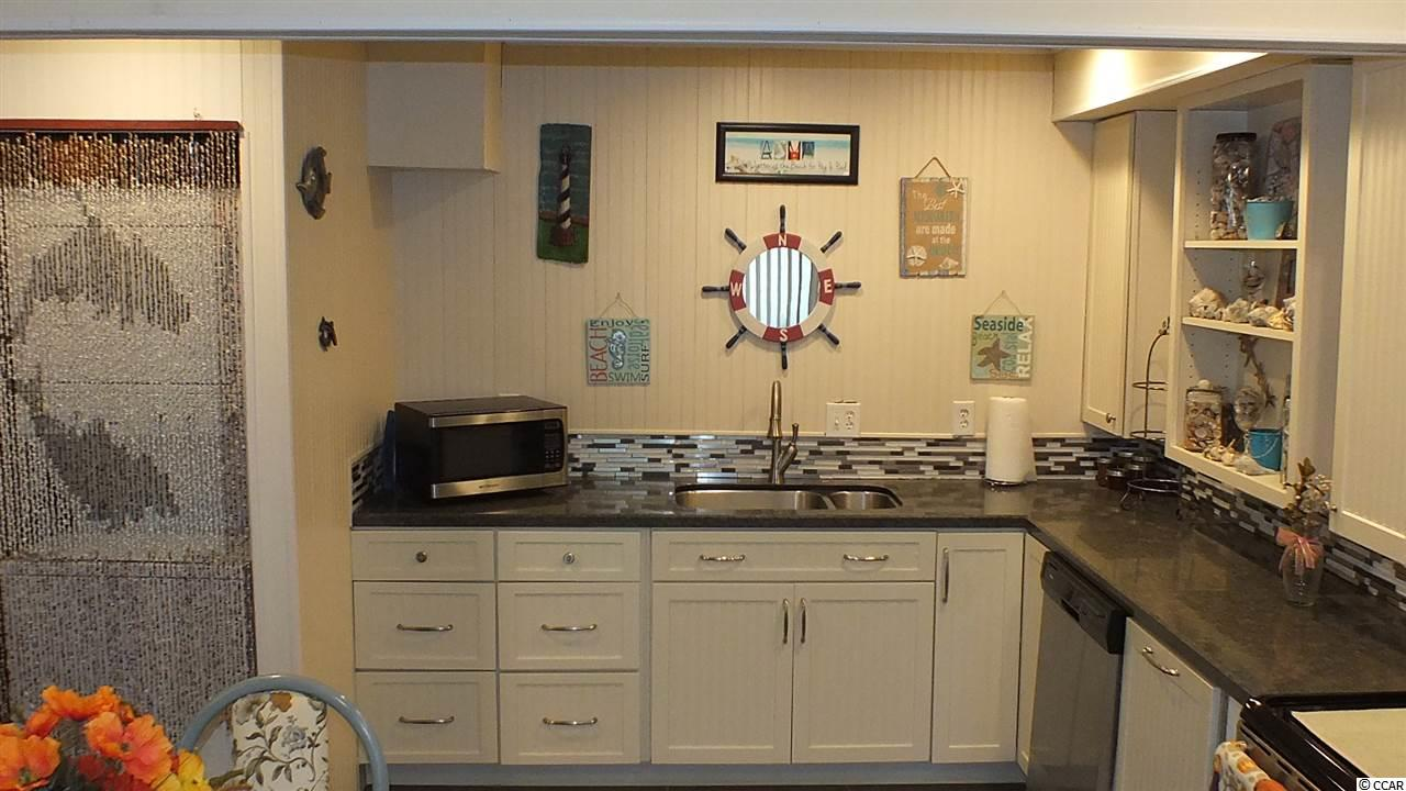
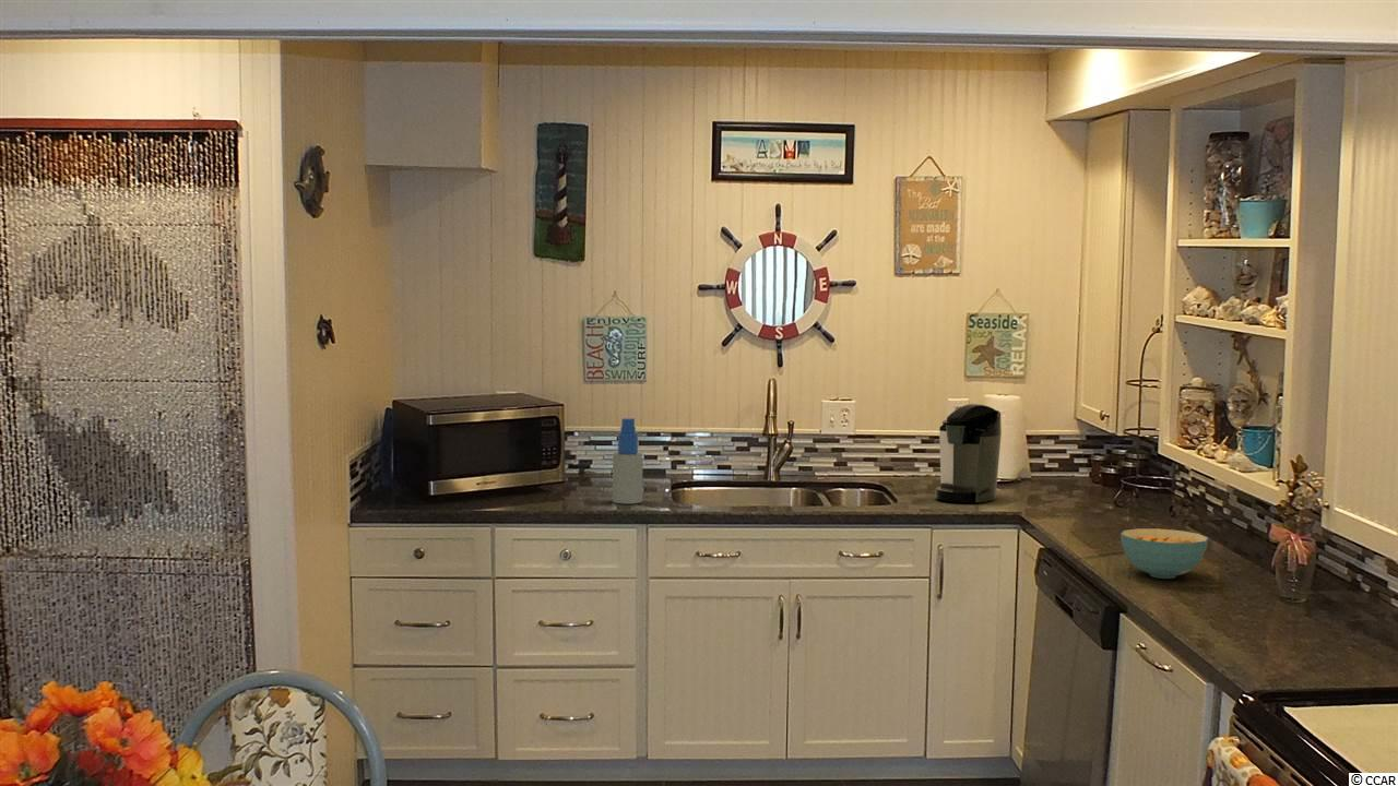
+ coffee maker [935,403,1003,503]
+ spray bottle [612,417,644,504]
+ cereal bowl [1119,527,1209,580]
